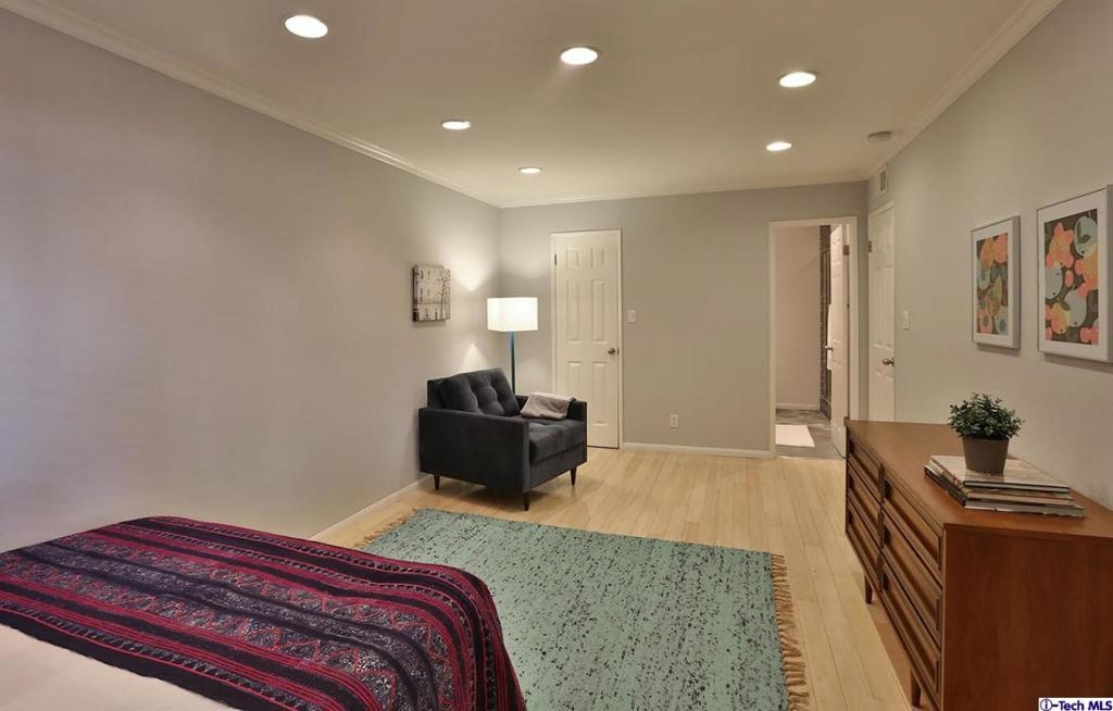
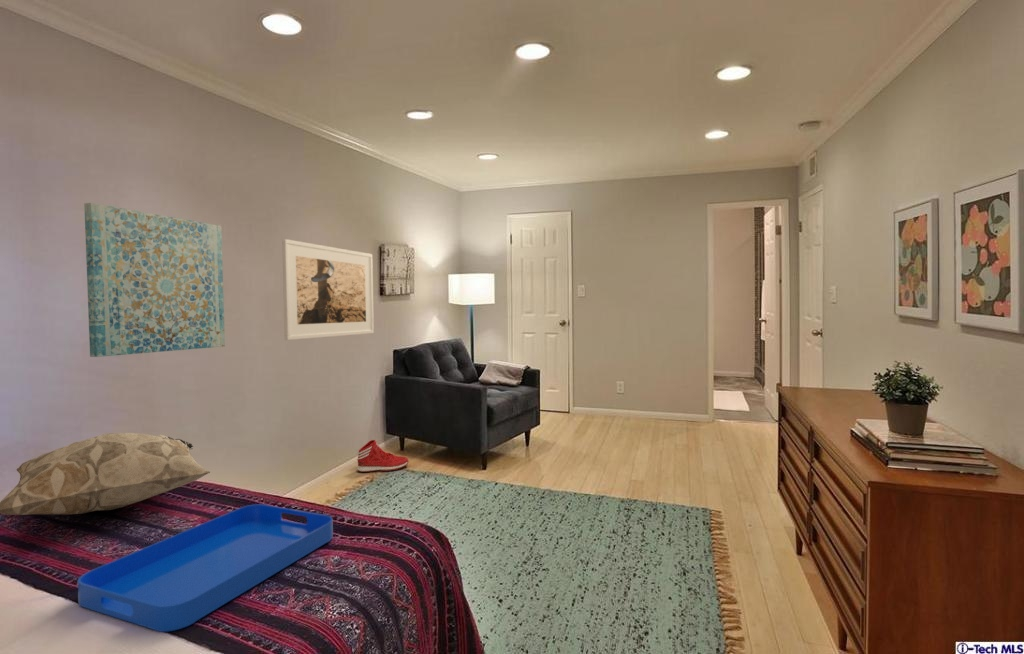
+ decorative pillow [0,432,211,516]
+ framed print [281,238,375,341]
+ serving tray [77,503,334,633]
+ sneaker [356,439,409,473]
+ wall art [83,202,226,358]
